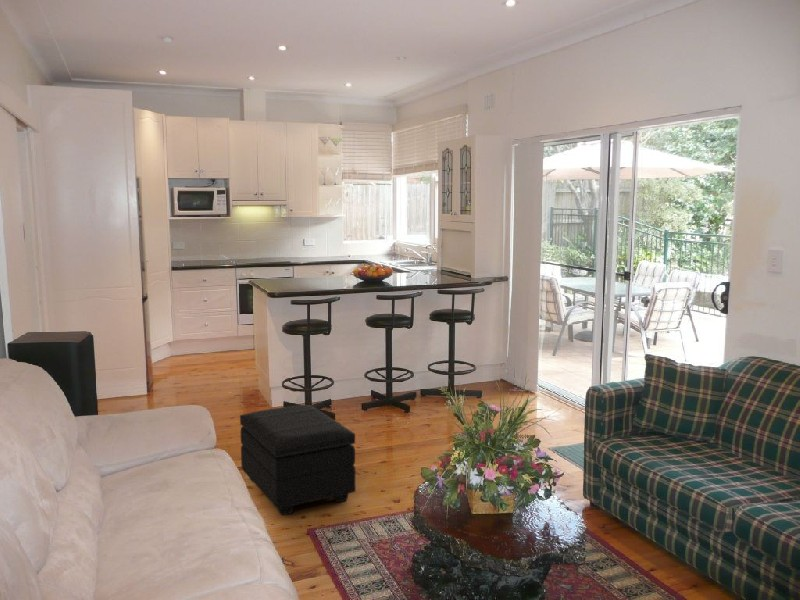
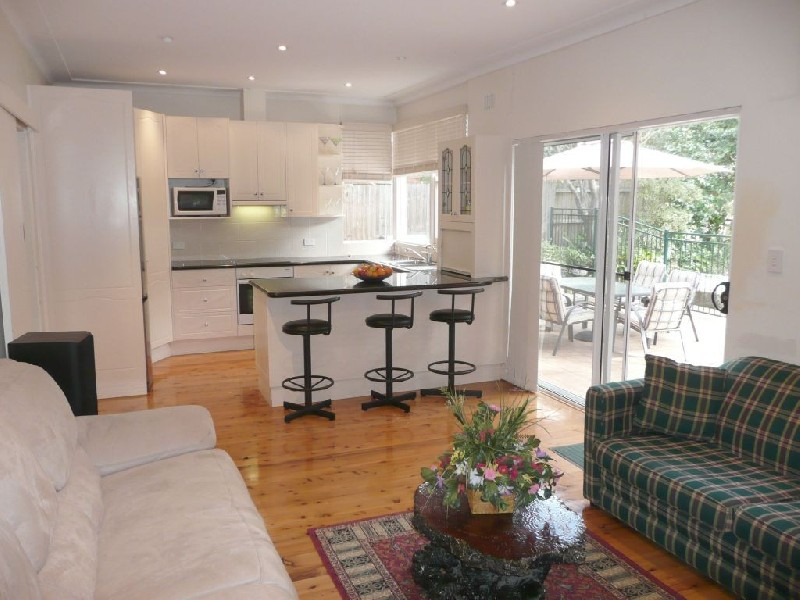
- footstool [239,404,357,516]
